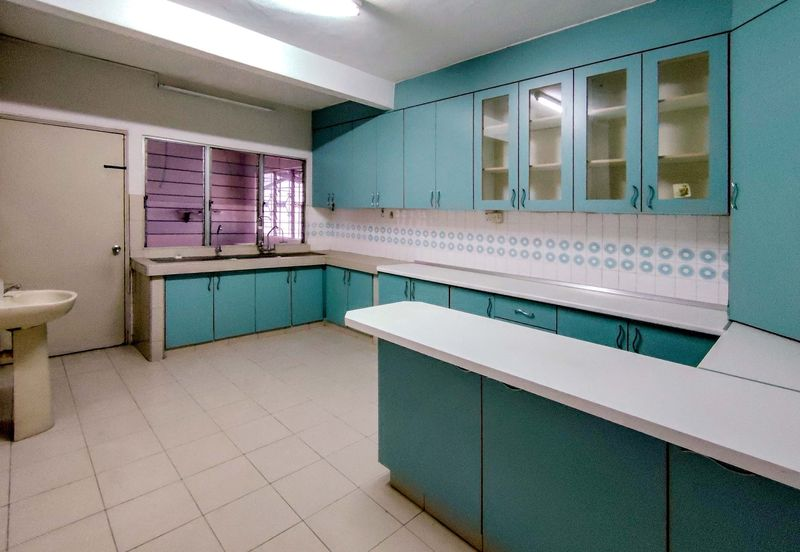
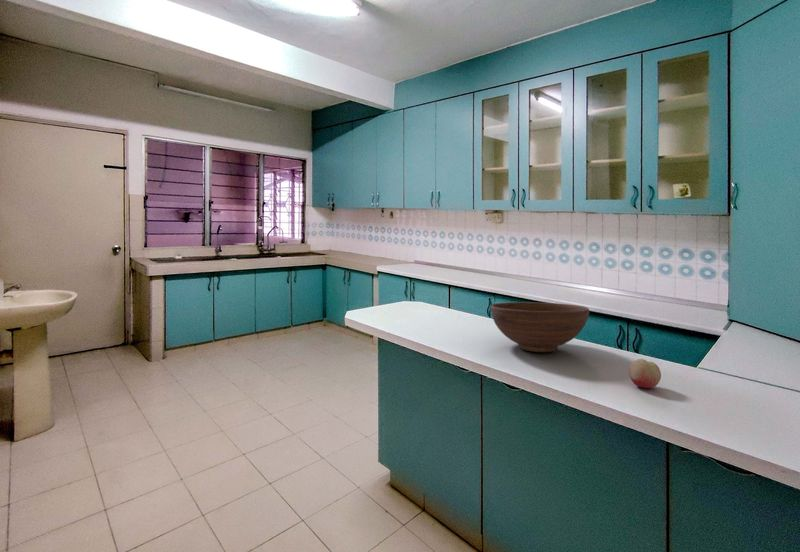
+ fruit [628,358,662,389]
+ fruit bowl [490,301,590,353]
